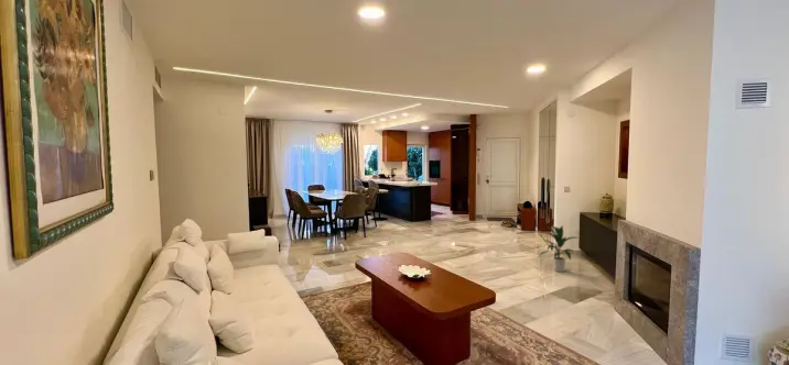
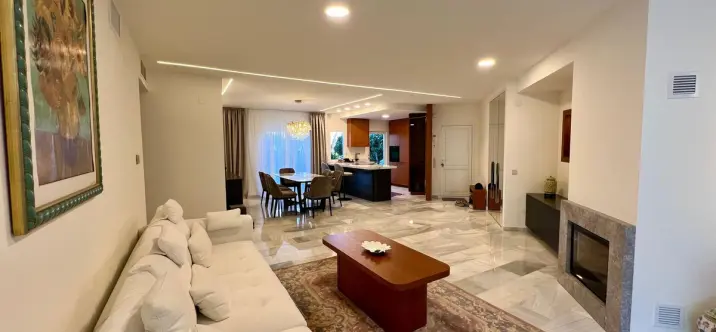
- indoor plant [538,224,579,273]
